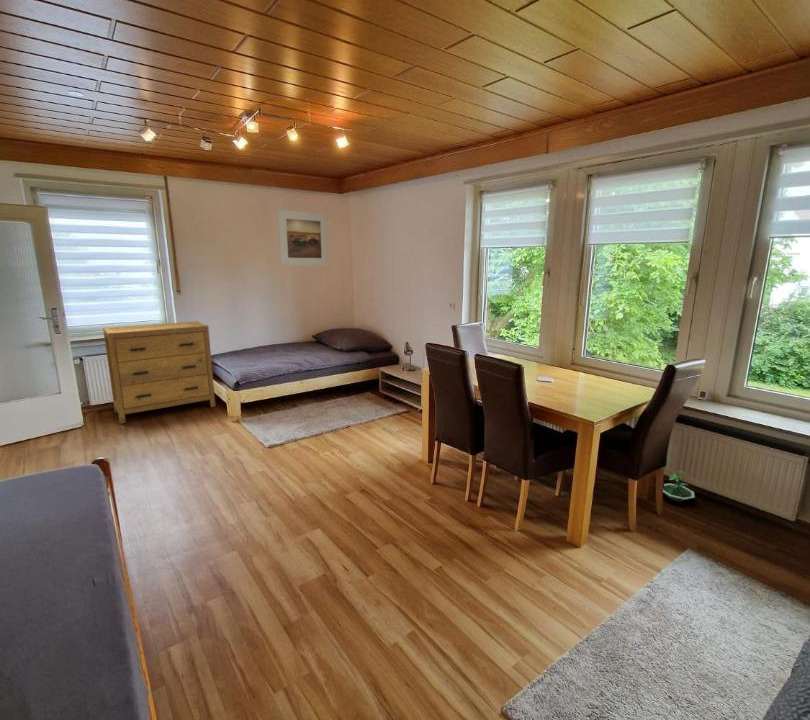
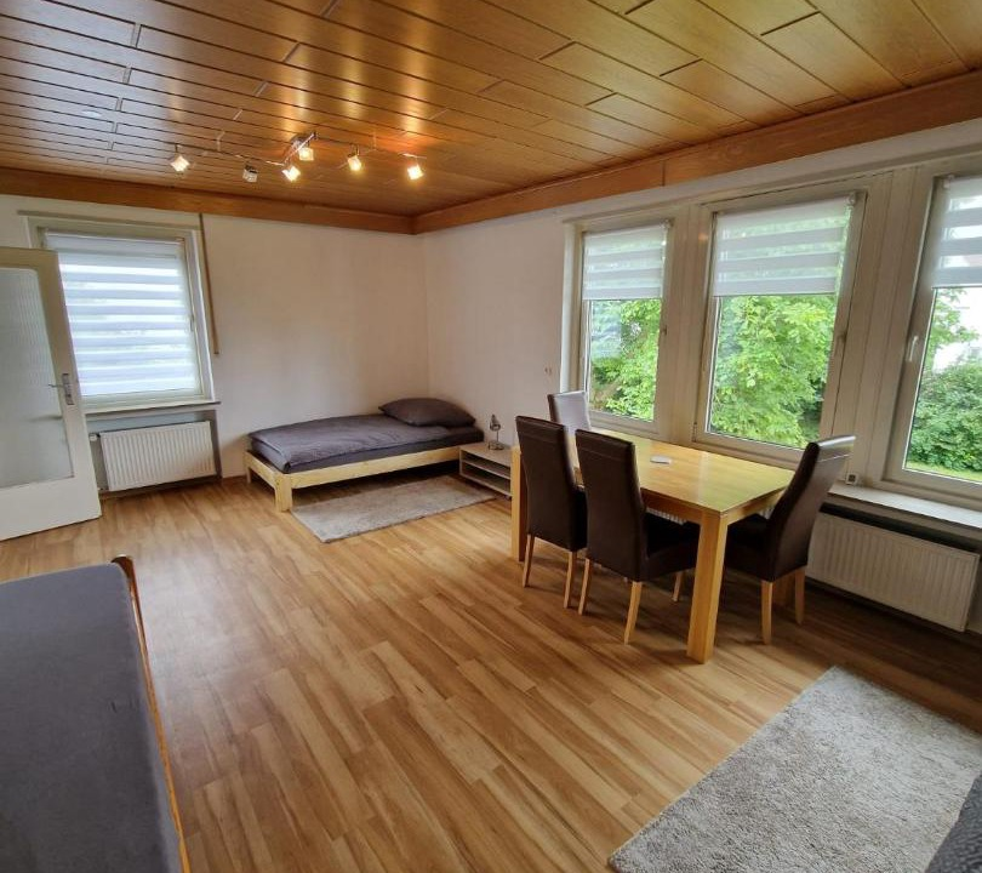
- dresser [102,320,216,425]
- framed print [276,209,330,267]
- terrarium [662,469,696,503]
